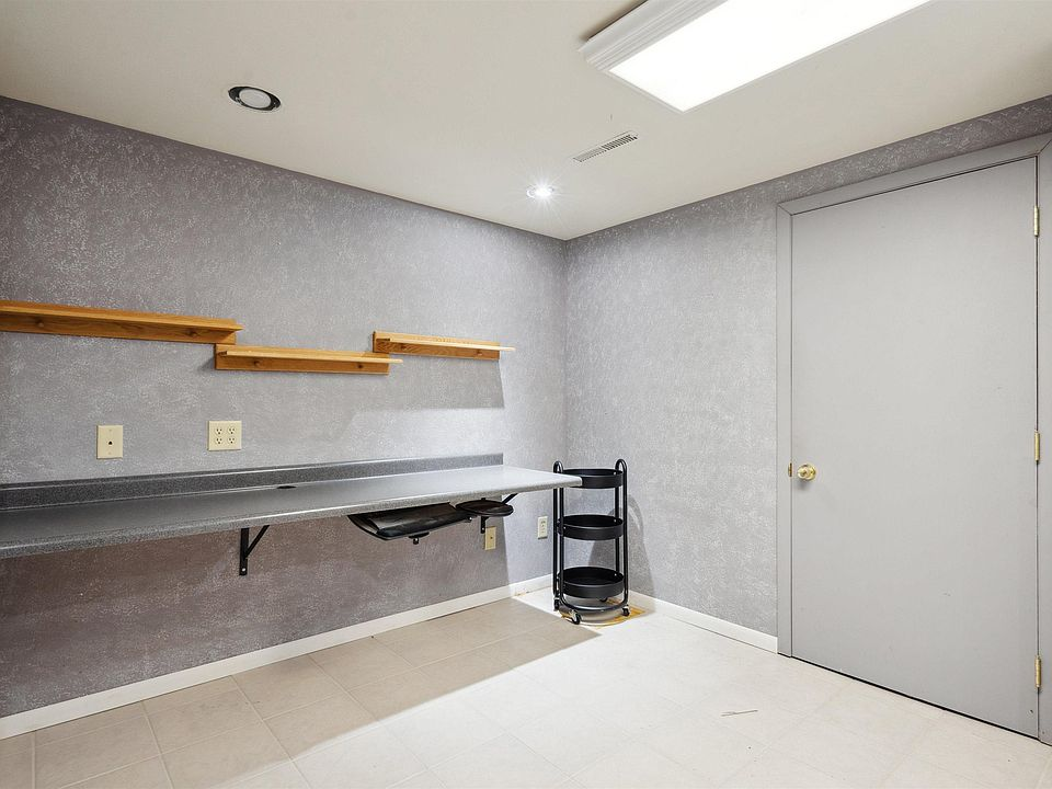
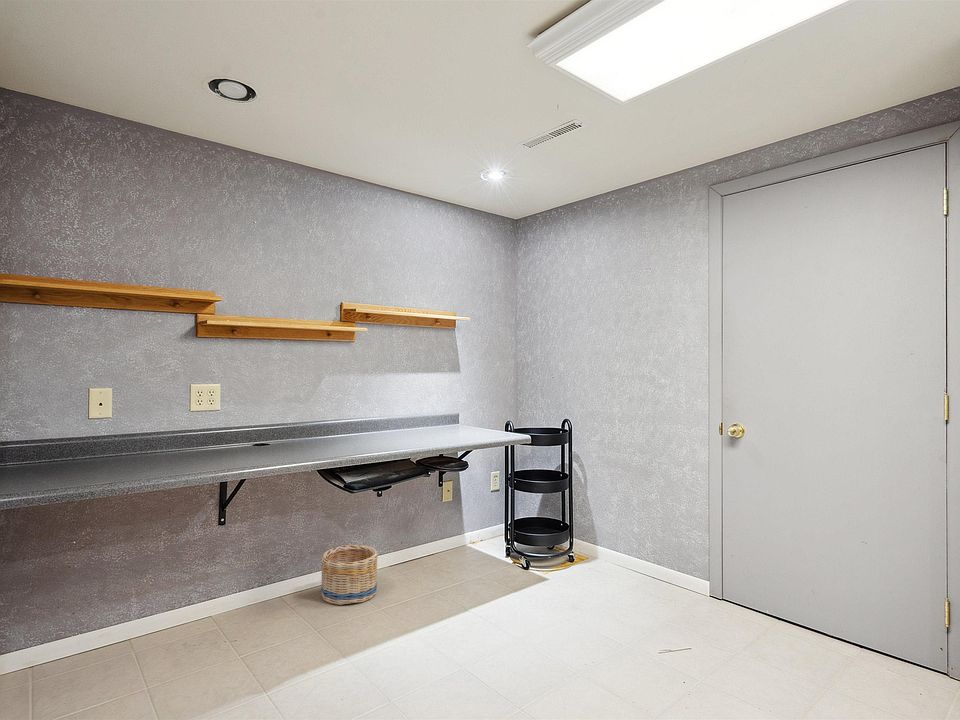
+ basket [320,544,379,606]
